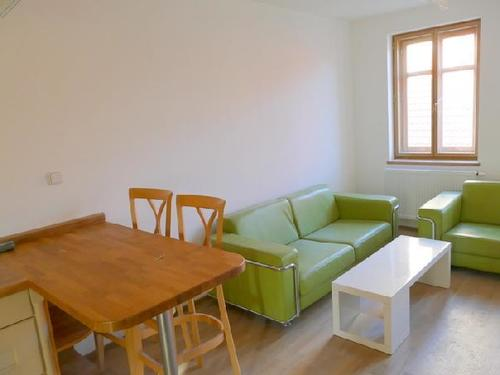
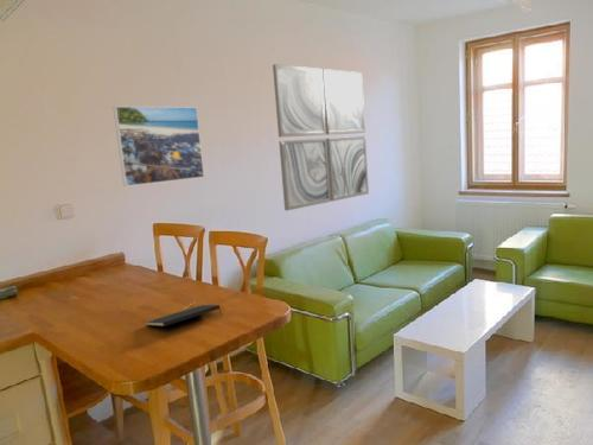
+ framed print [113,106,205,187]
+ notepad [144,304,223,328]
+ wall art [272,63,370,211]
